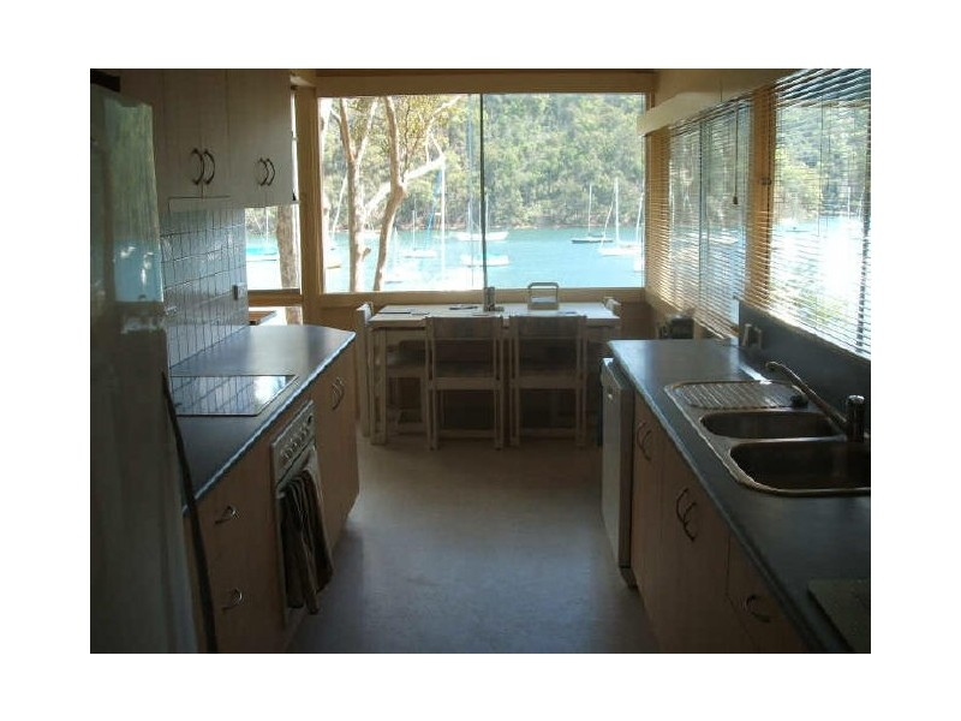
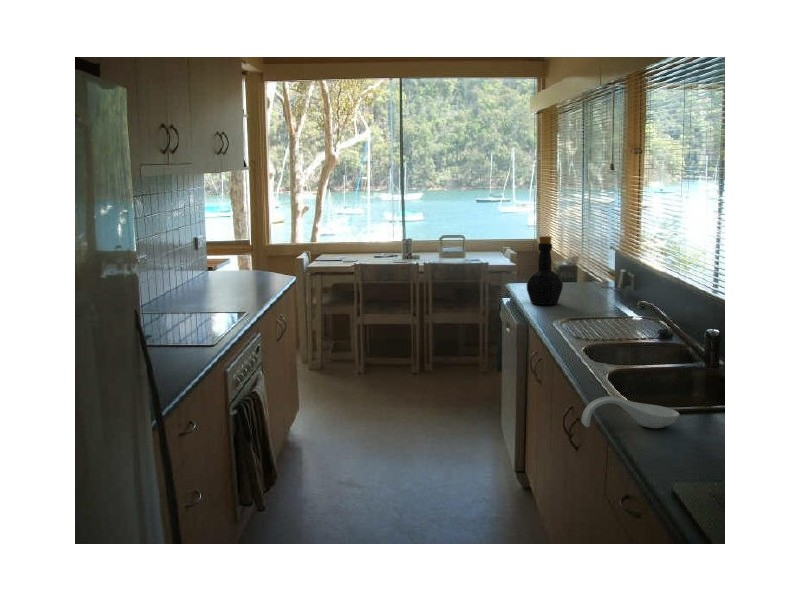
+ spoon rest [581,396,680,429]
+ bottle [526,235,564,306]
